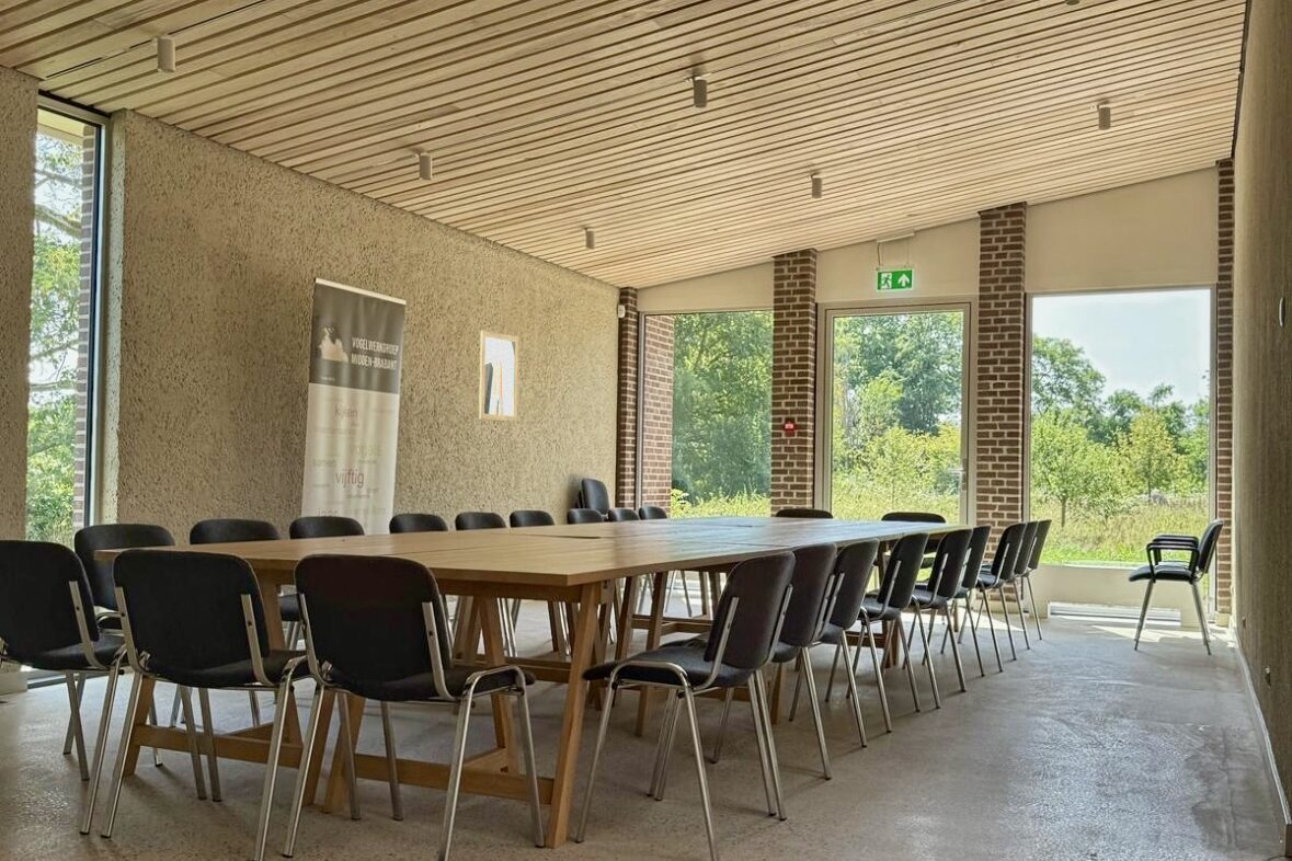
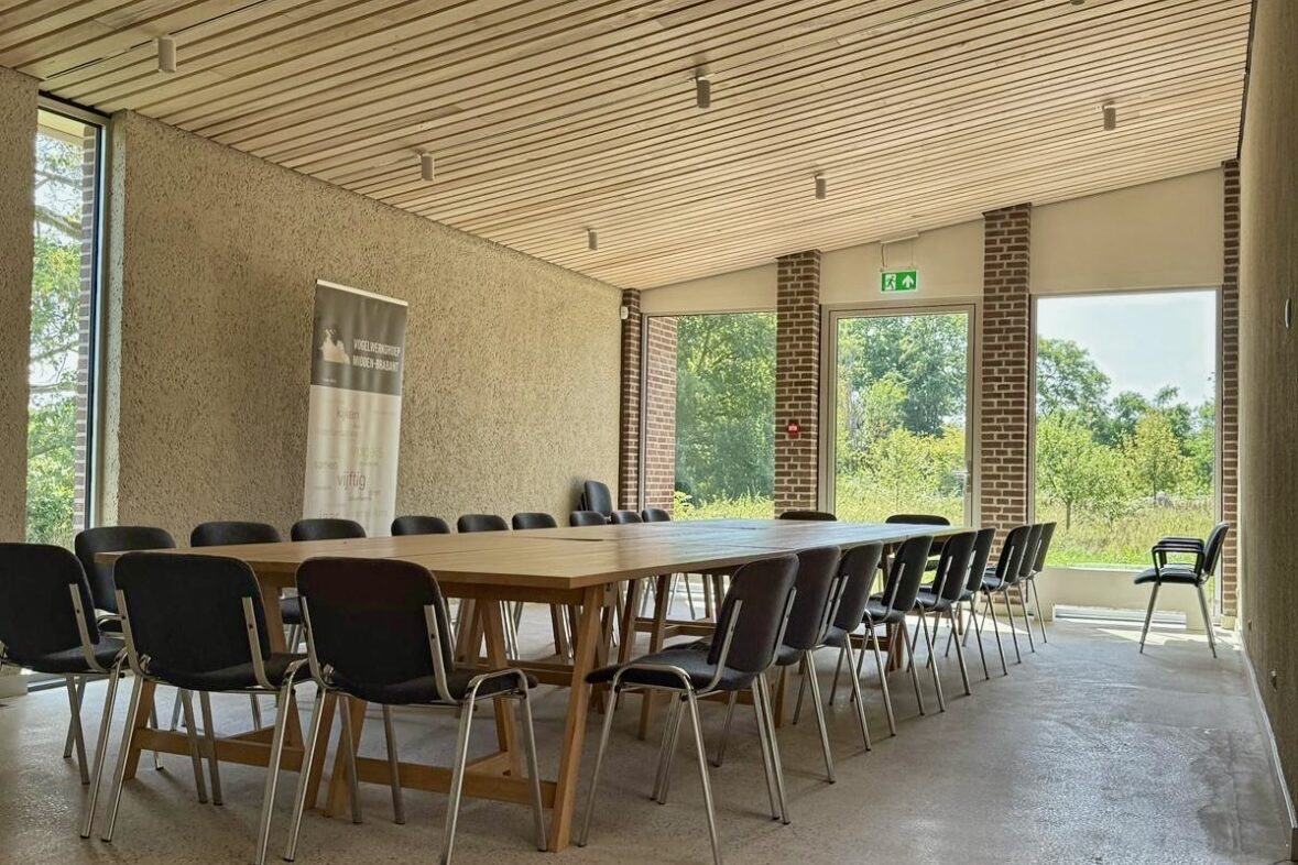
- wall art [478,330,519,423]
